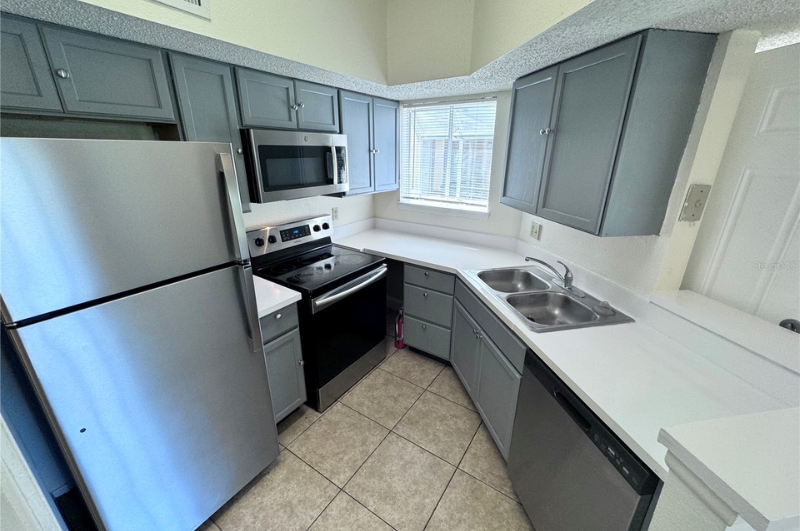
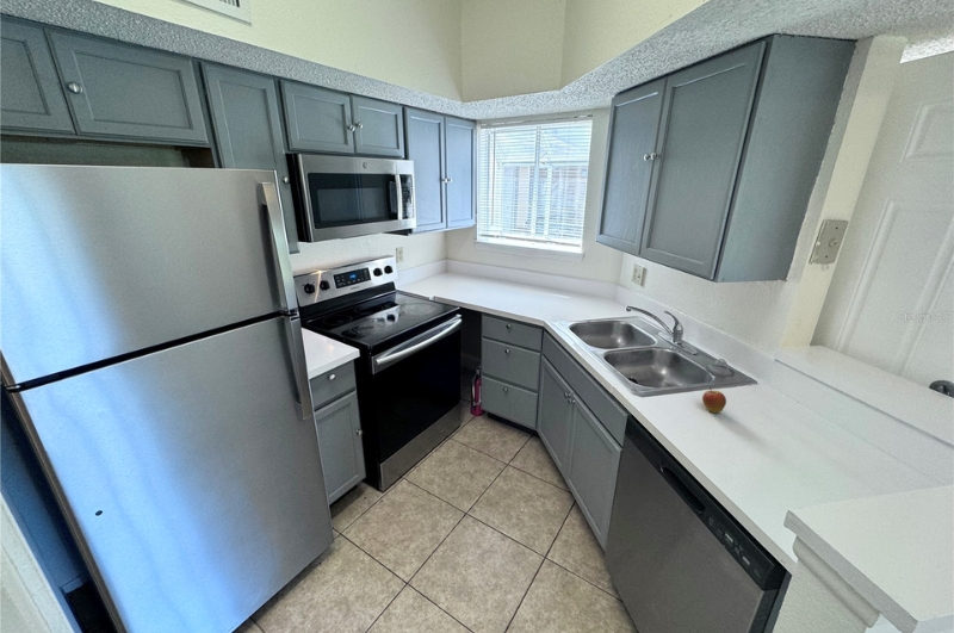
+ fruit [701,386,727,414]
